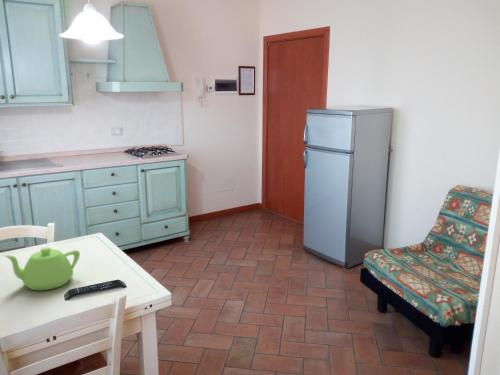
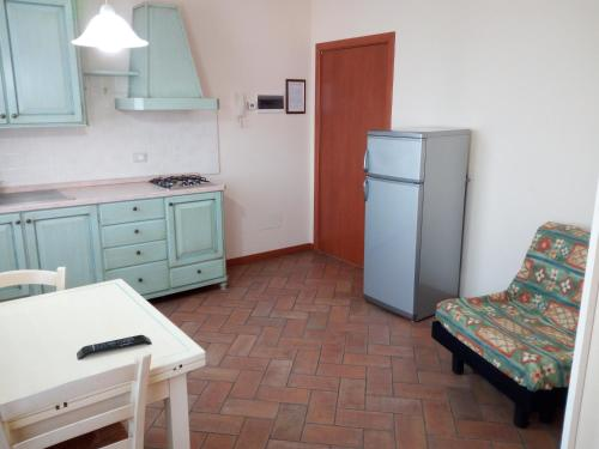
- teapot [4,246,81,291]
